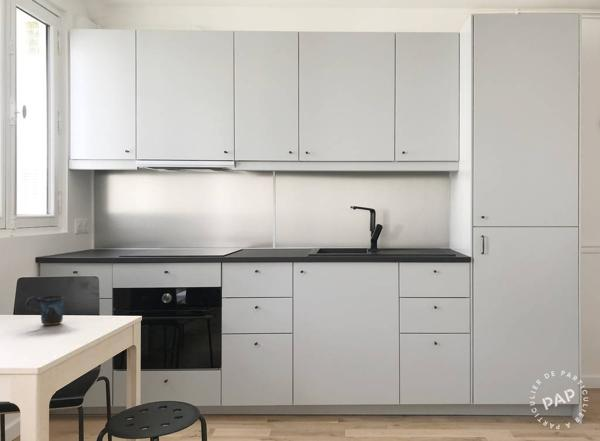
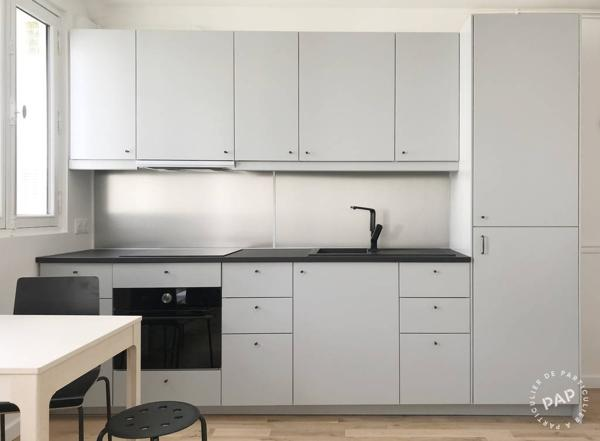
- mug [24,294,66,326]
